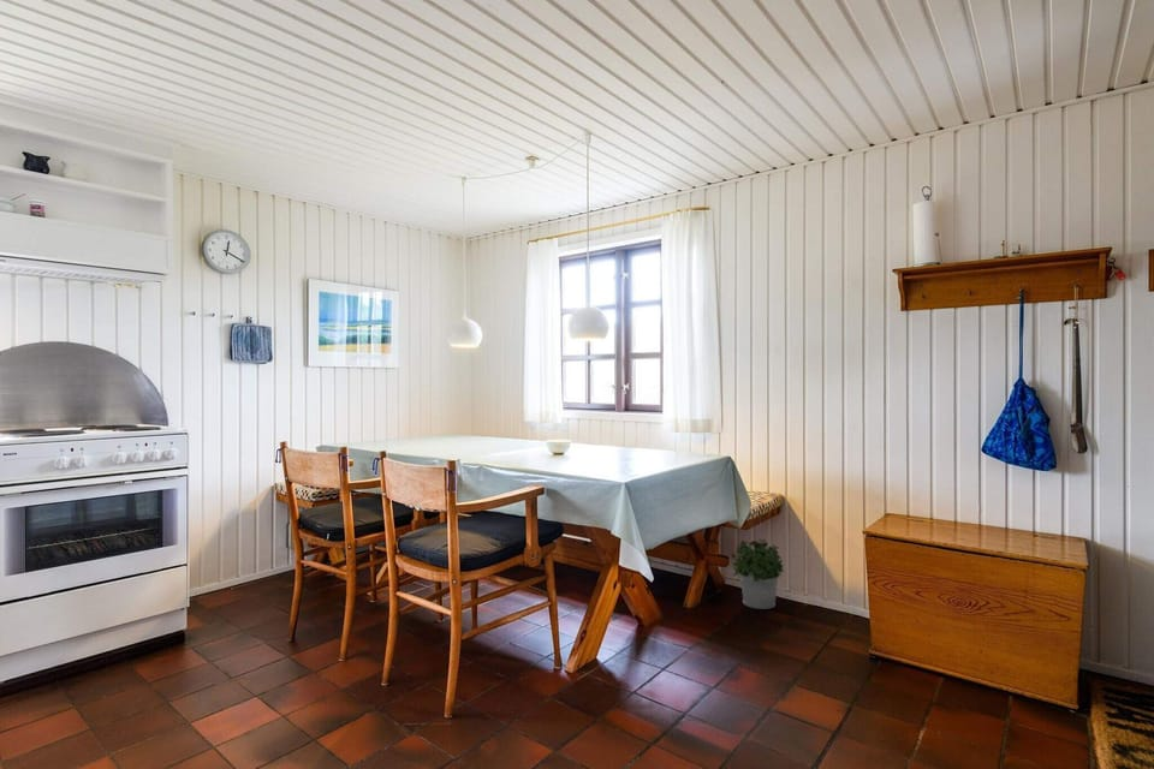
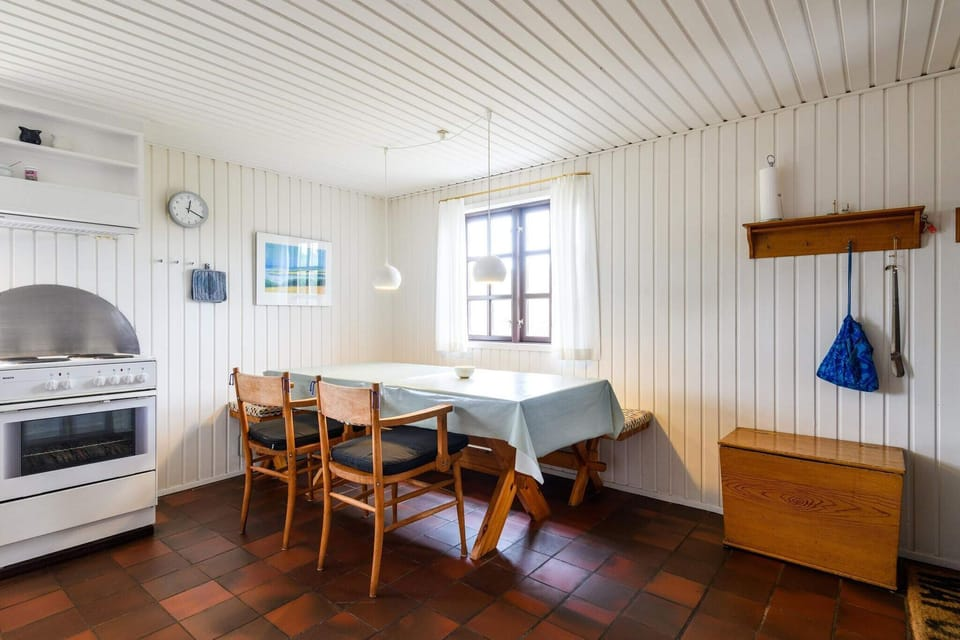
- potted plant [731,537,785,610]
